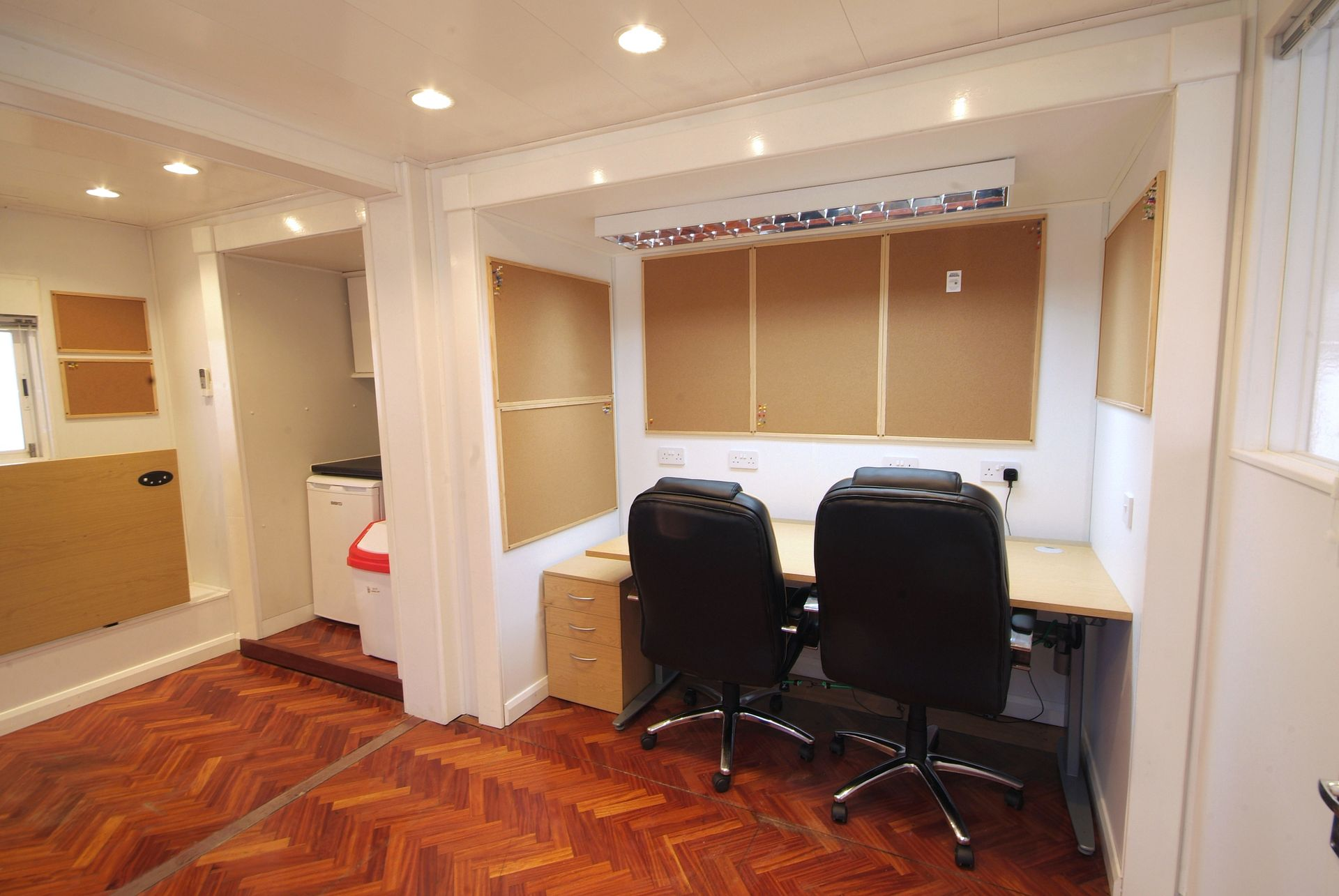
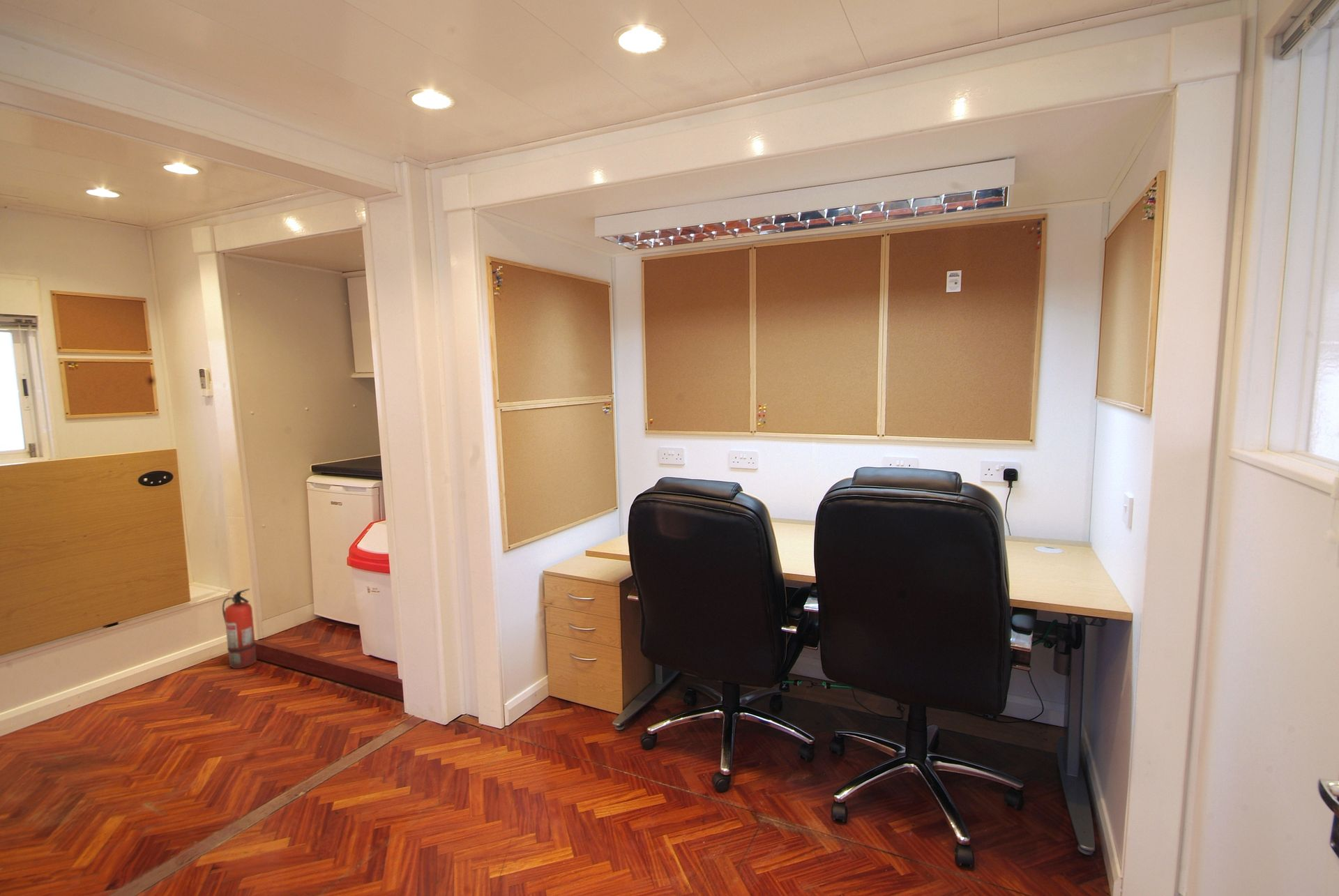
+ fire extinguisher [222,588,257,669]
